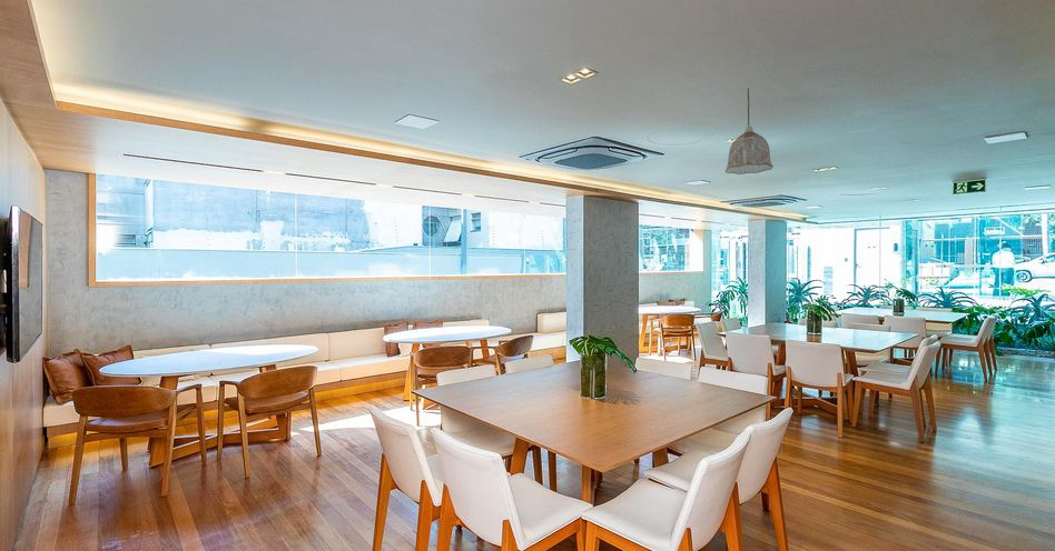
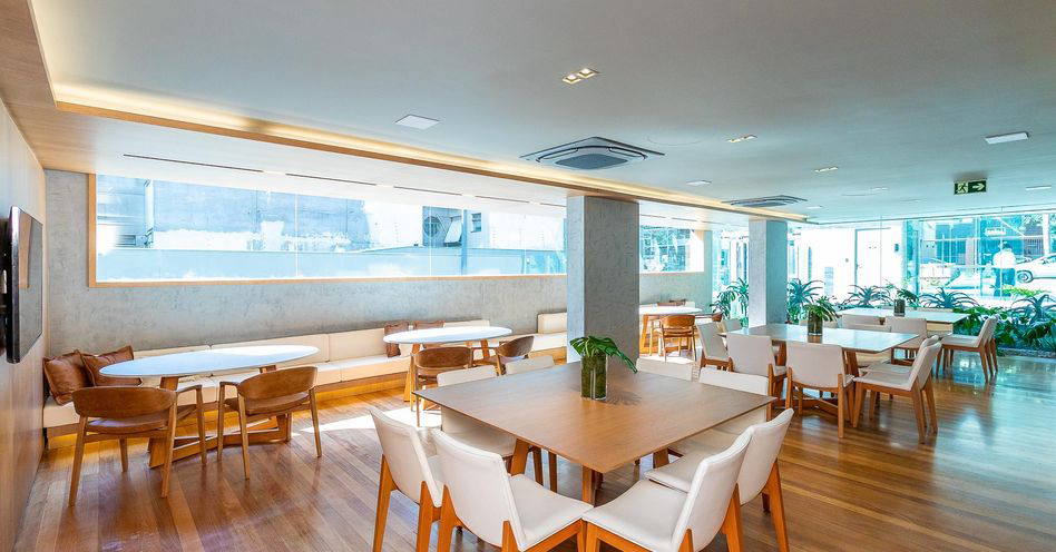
- pendant lamp [724,87,775,176]
